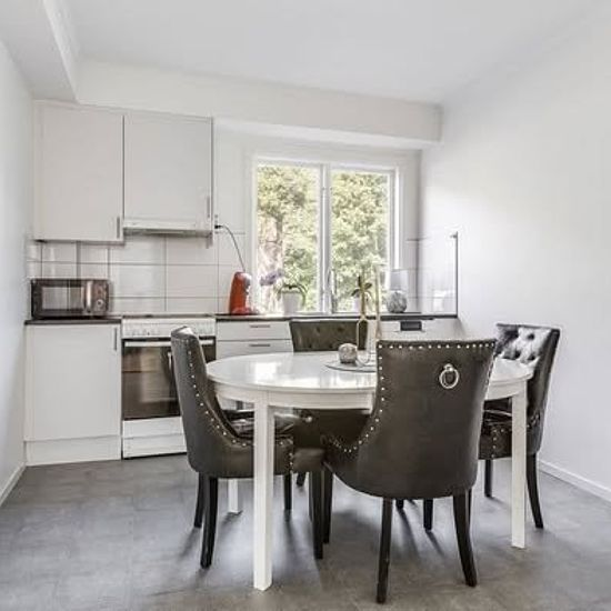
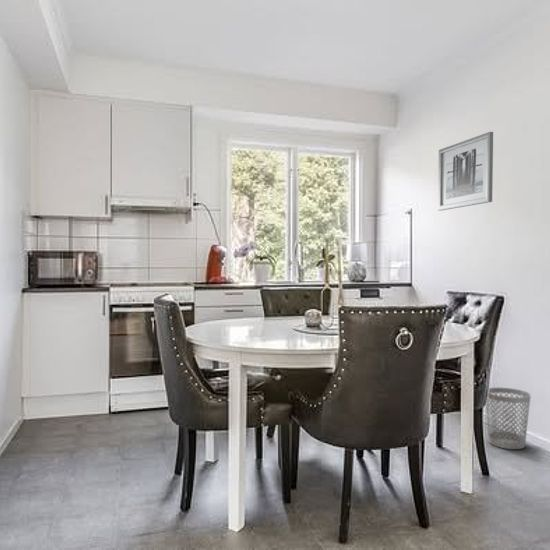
+ wall art [437,131,494,212]
+ wastebasket [485,387,532,450]
